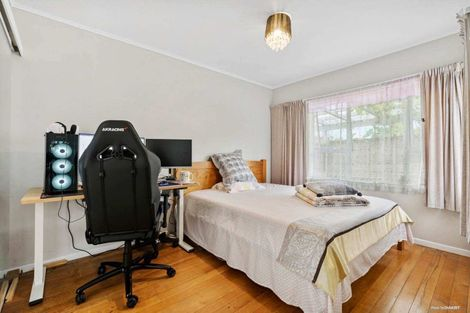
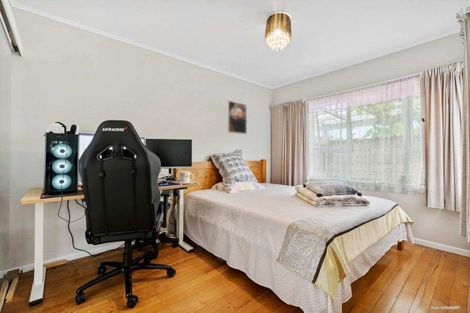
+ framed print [226,99,248,135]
